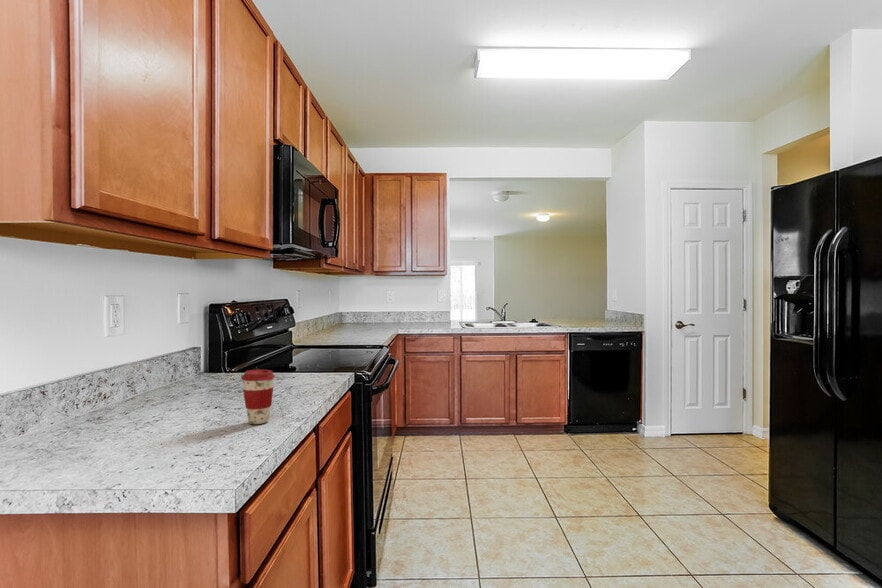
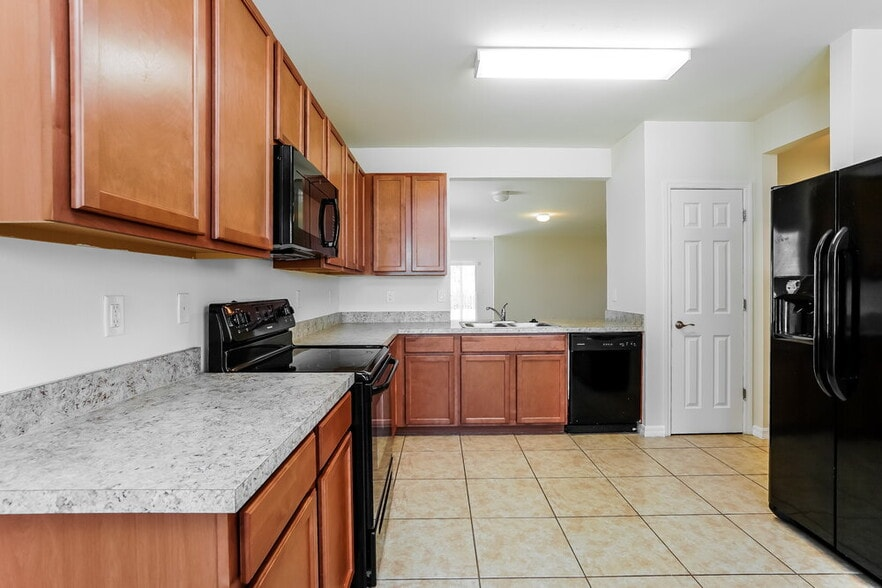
- coffee cup [240,369,276,425]
